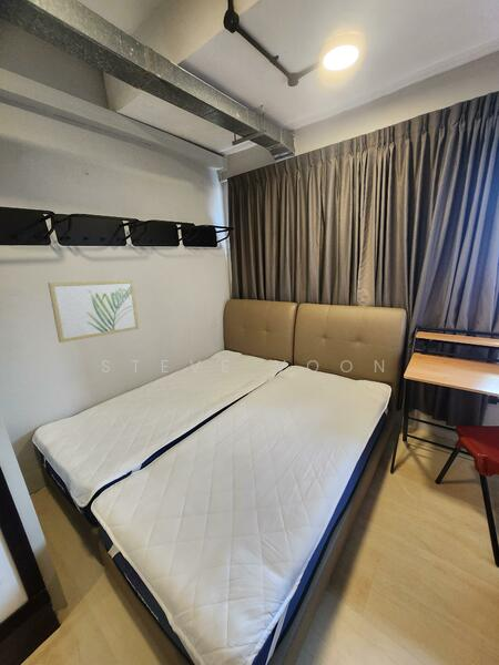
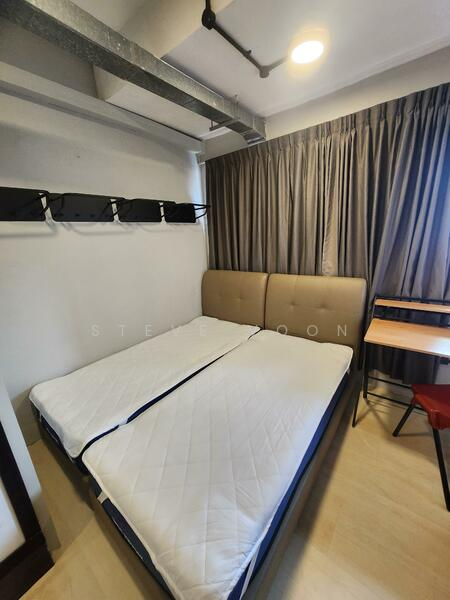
- wall art [47,279,140,344]
